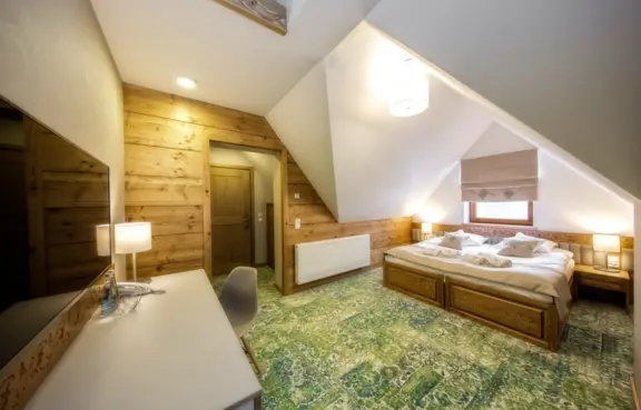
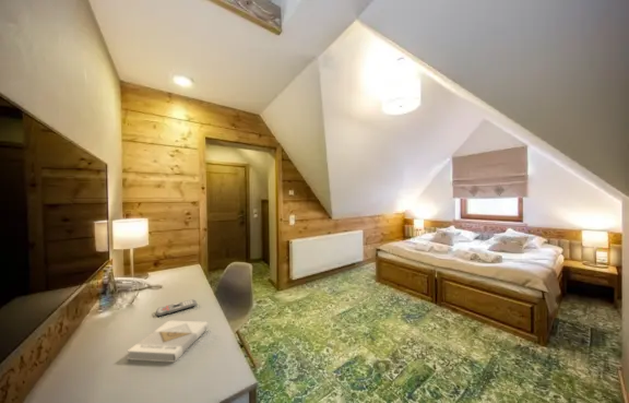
+ book [126,320,210,364]
+ remote control [155,298,198,318]
